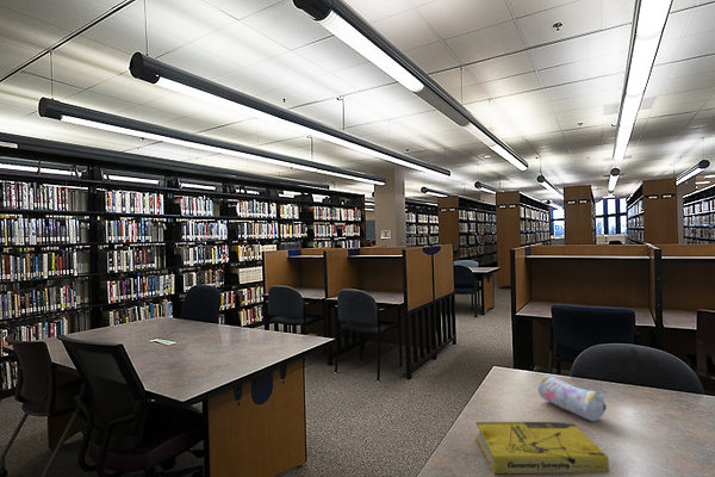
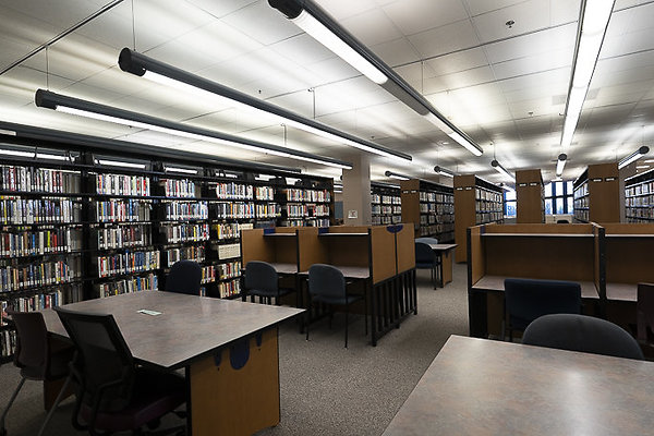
- book [474,421,611,475]
- pencil case [537,373,608,422]
